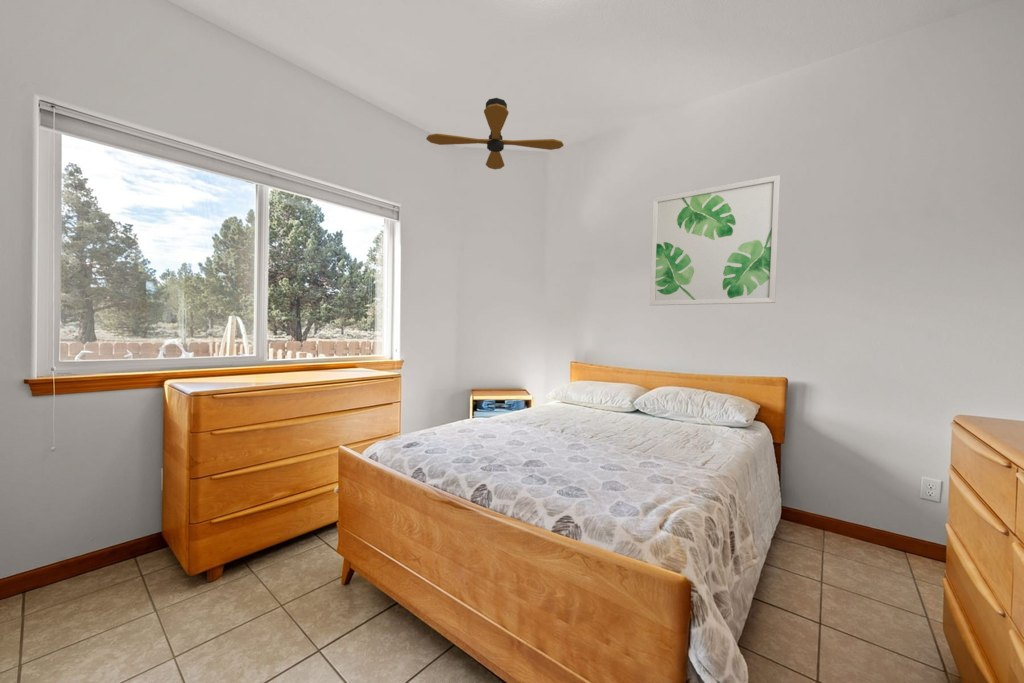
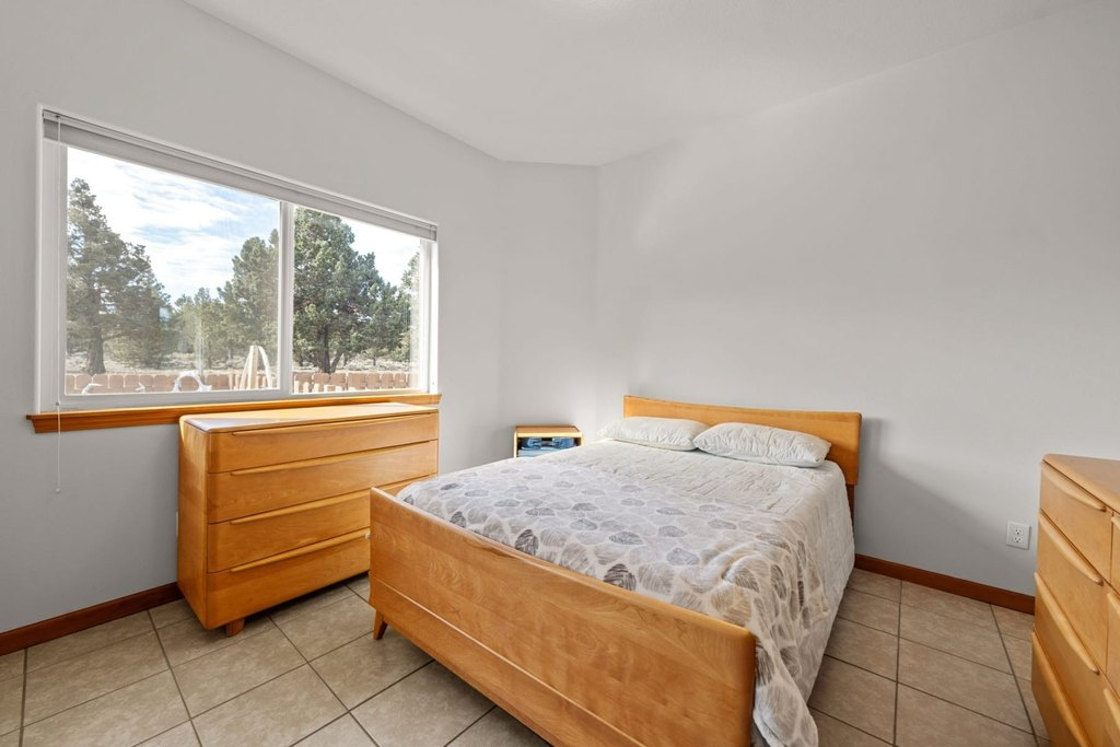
- wall art [649,174,781,306]
- ceiling fan [425,97,565,170]
